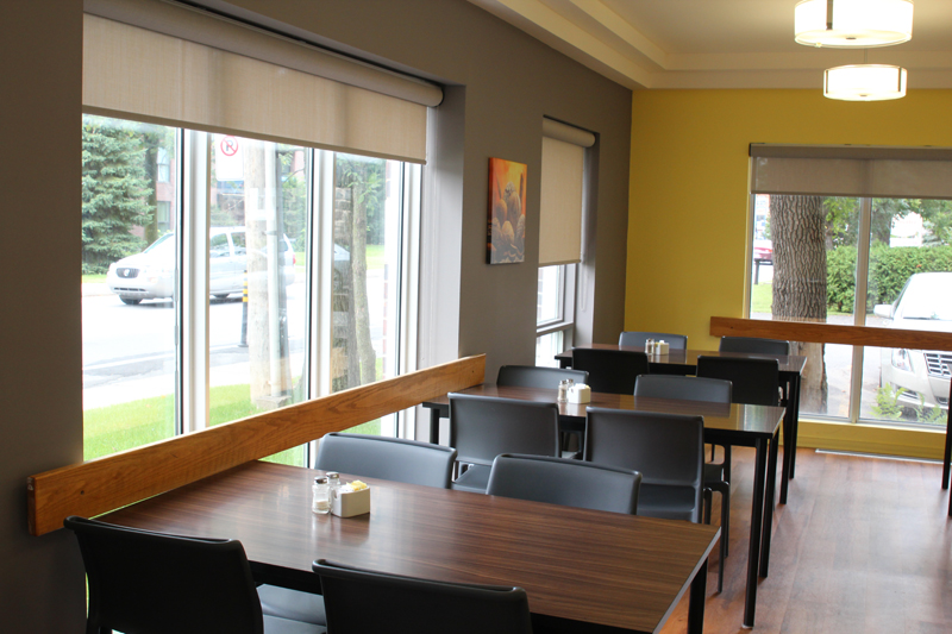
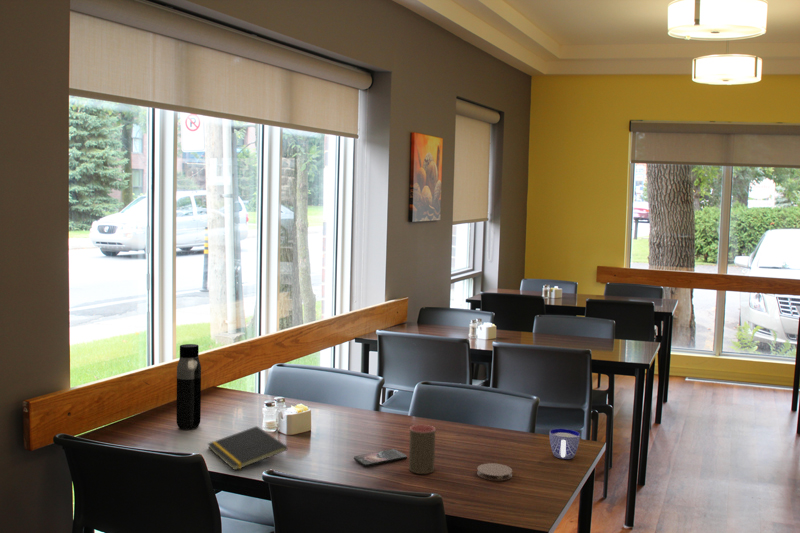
+ coaster [476,462,513,482]
+ notepad [207,425,288,471]
+ cup [408,424,436,475]
+ cup [549,428,581,460]
+ water bottle [176,343,202,430]
+ smartphone [353,448,408,467]
